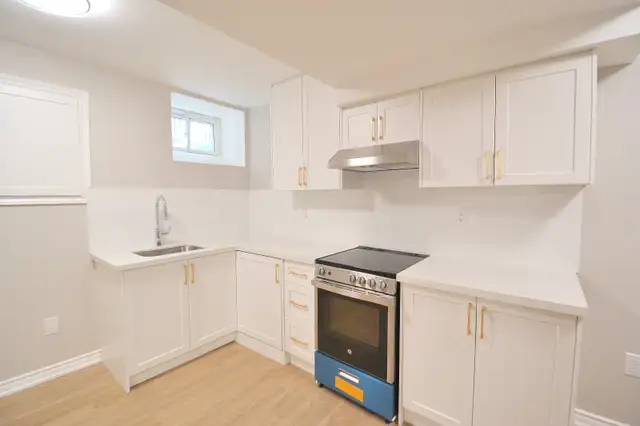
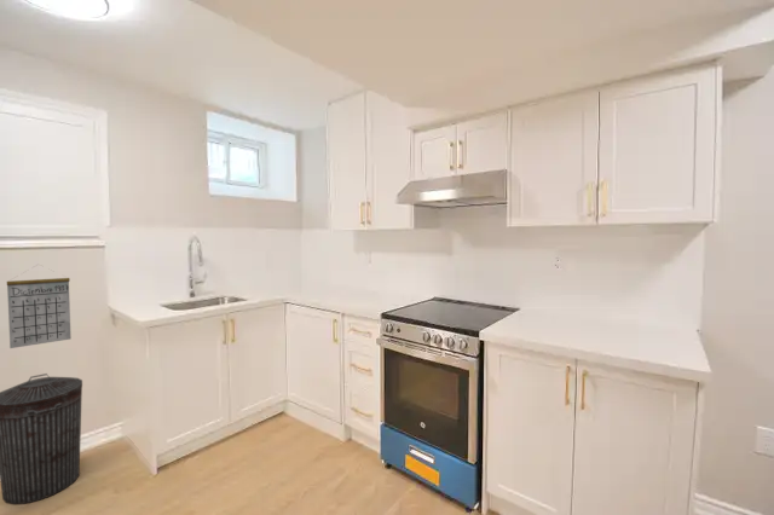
+ trash can [0,372,83,505]
+ calendar [6,264,73,349]
